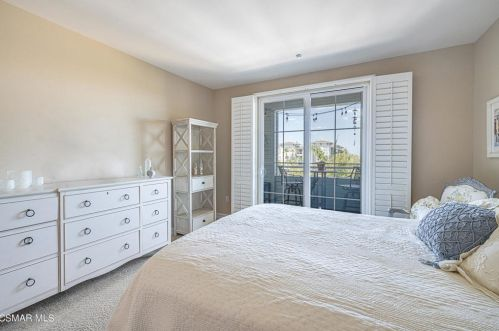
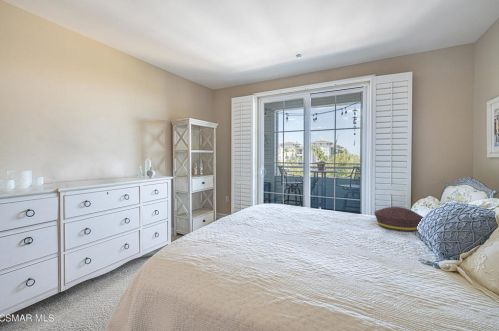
+ cushion [373,206,424,232]
